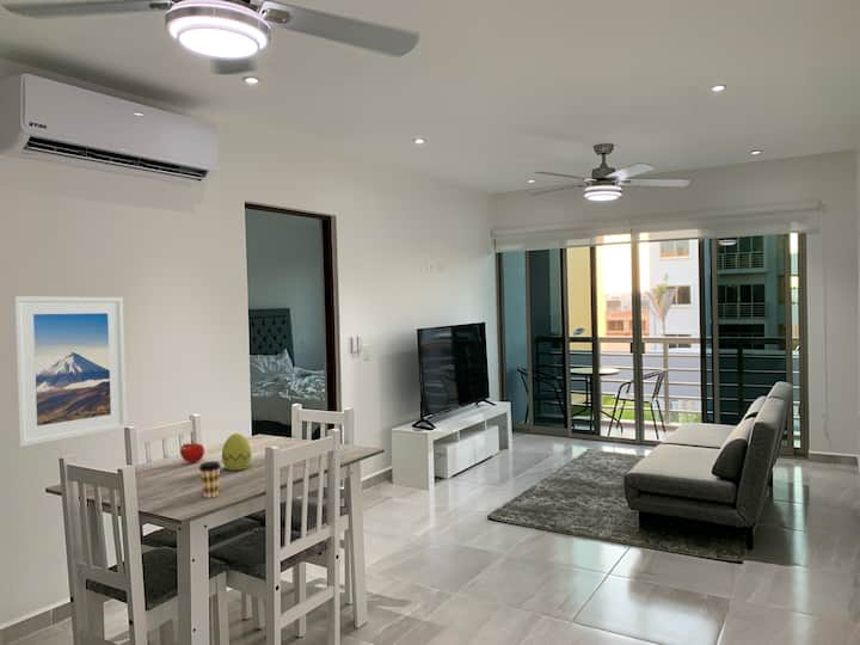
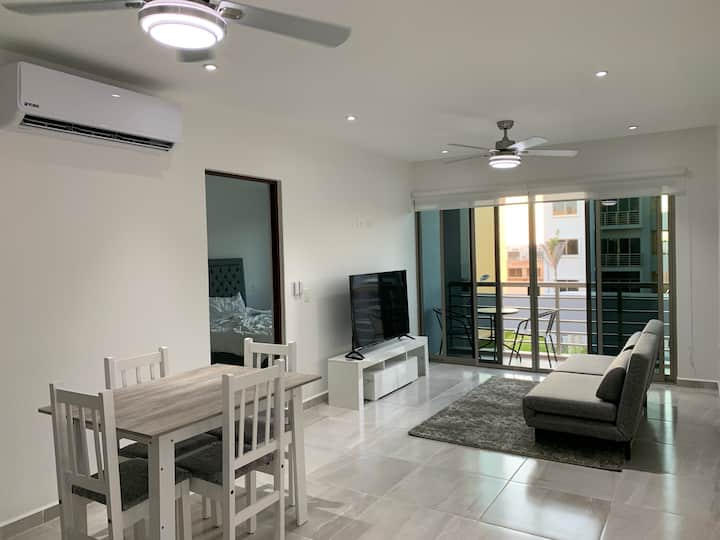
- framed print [12,295,128,448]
- coffee cup [198,461,222,499]
- decorative egg [221,432,252,472]
- fruit [179,440,205,463]
